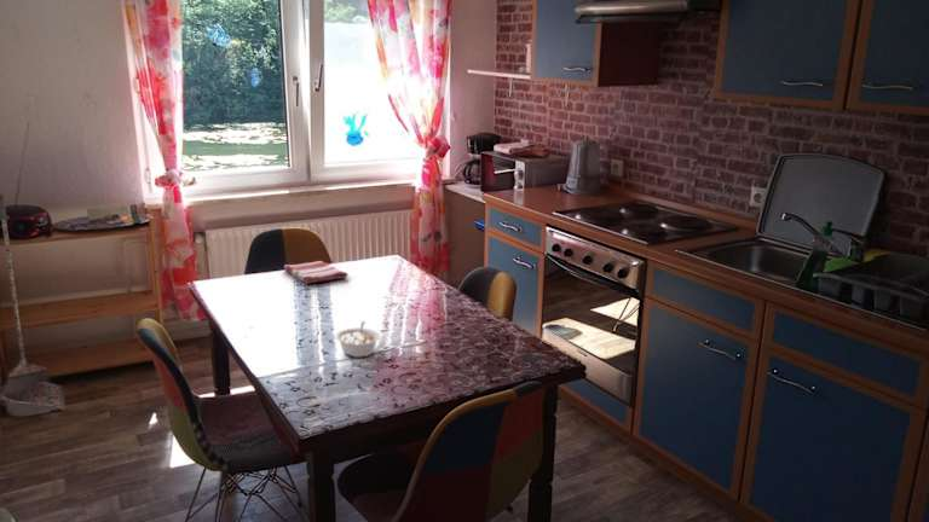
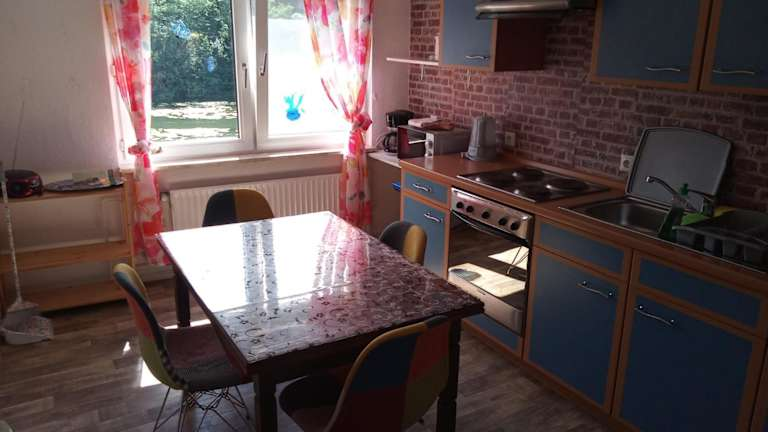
- dish towel [283,260,350,285]
- legume [335,320,381,358]
